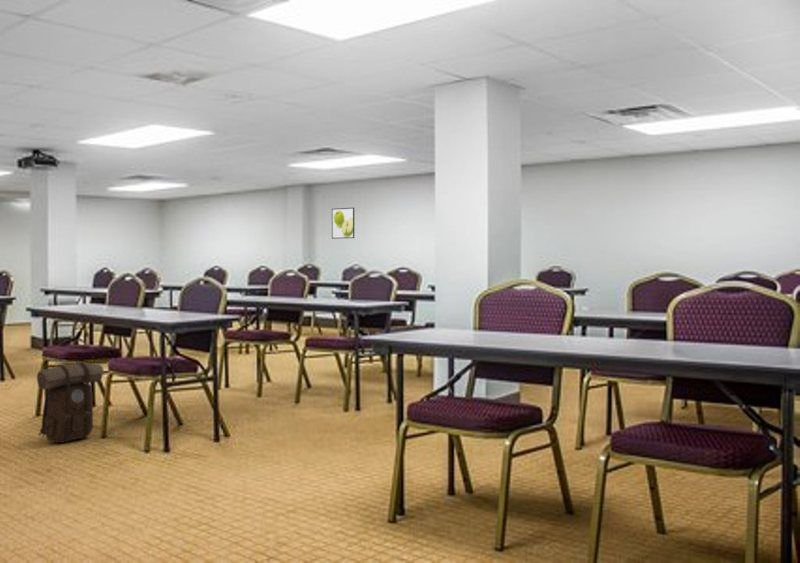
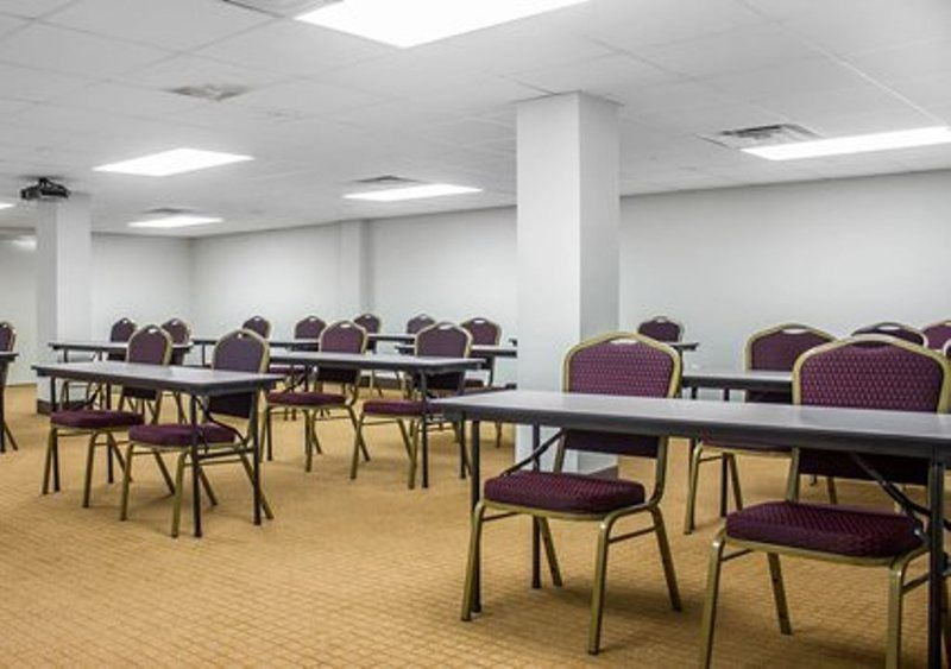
- backpack [36,362,105,444]
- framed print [331,207,355,240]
